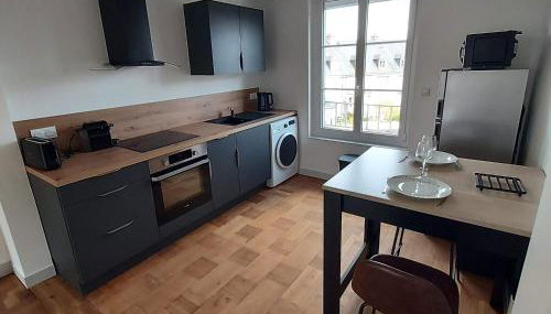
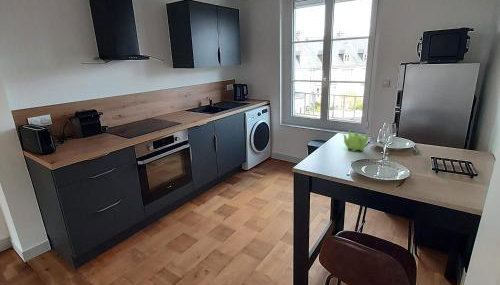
+ teapot [341,129,371,152]
